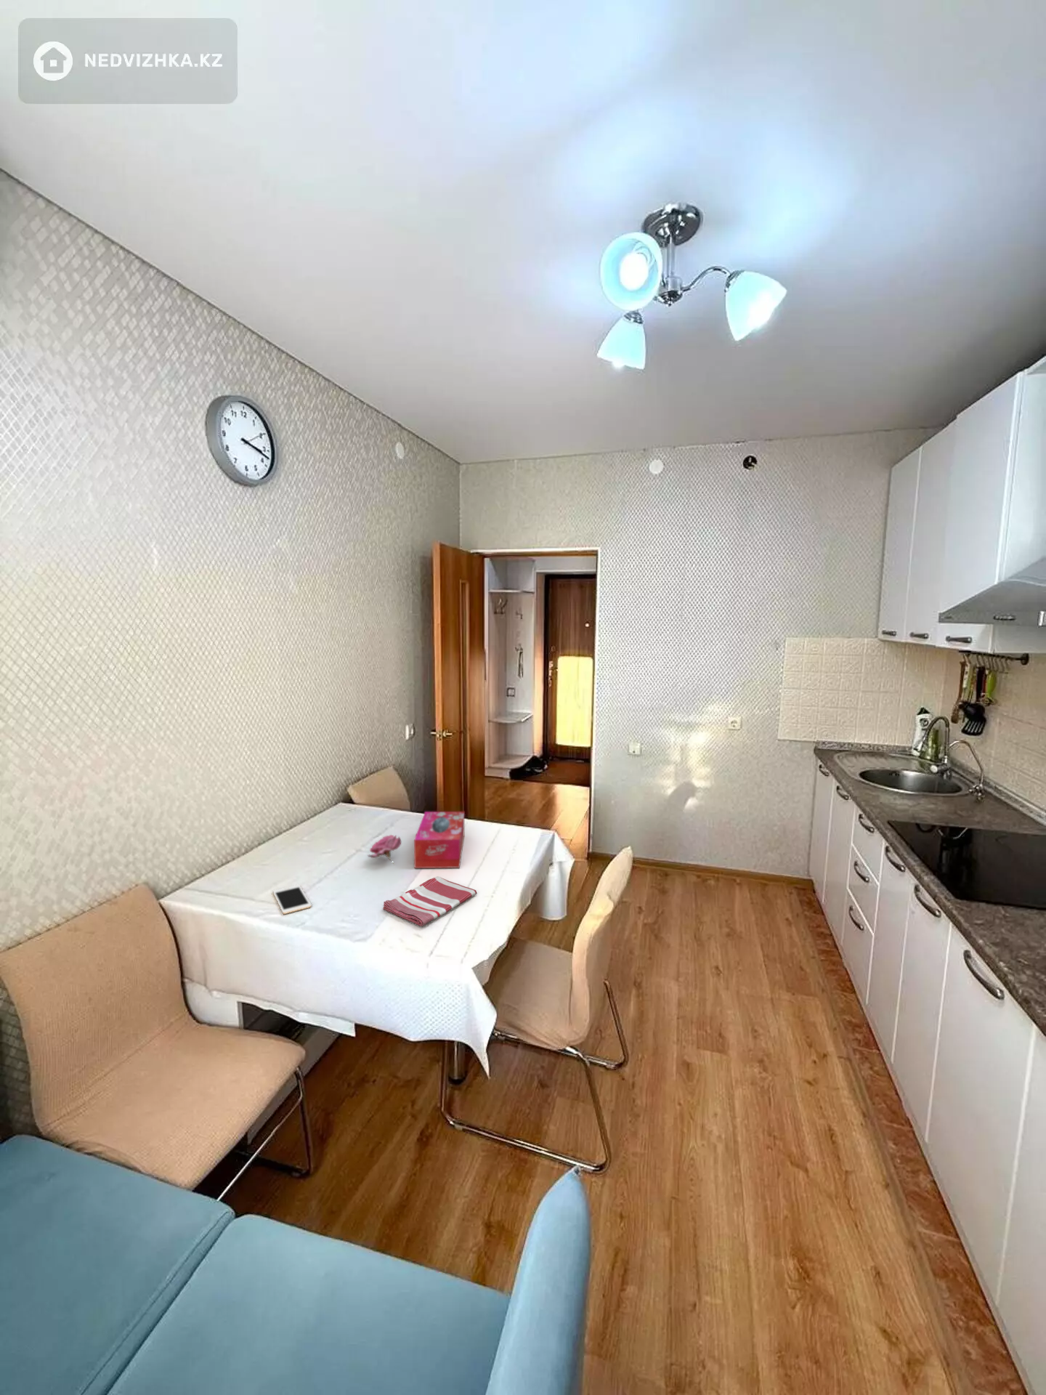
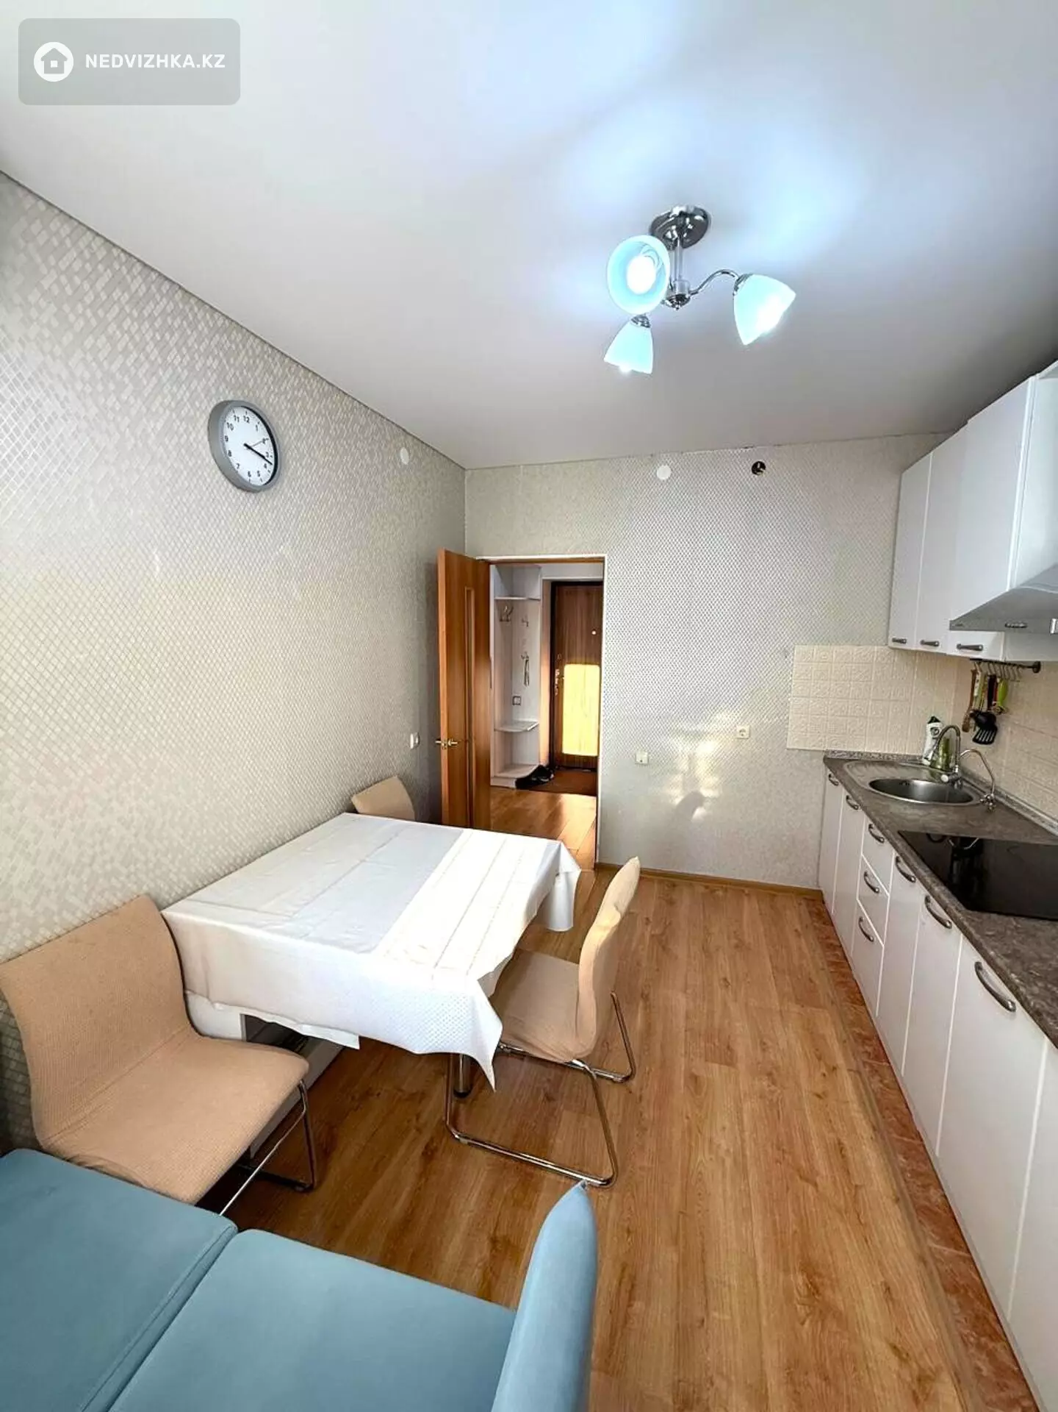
- tissue box [413,811,465,869]
- cell phone [271,883,312,915]
- dish towel [382,875,477,927]
- flower [367,834,402,866]
